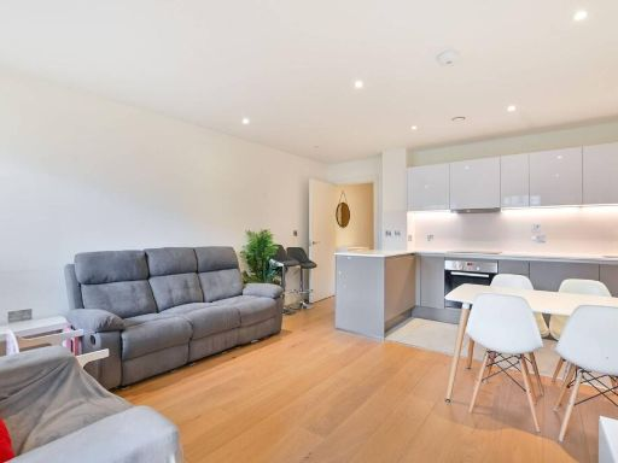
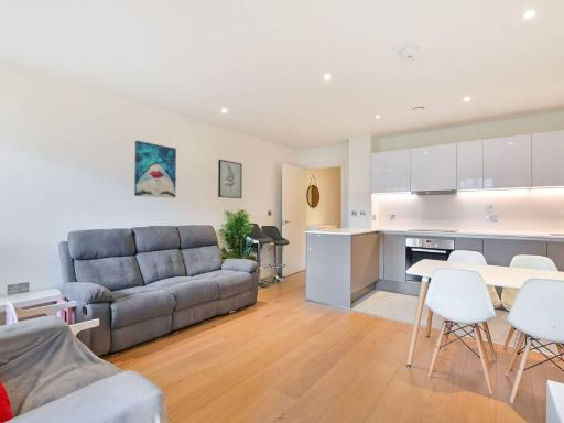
+ wall art [133,140,177,199]
+ wall art [217,159,243,199]
